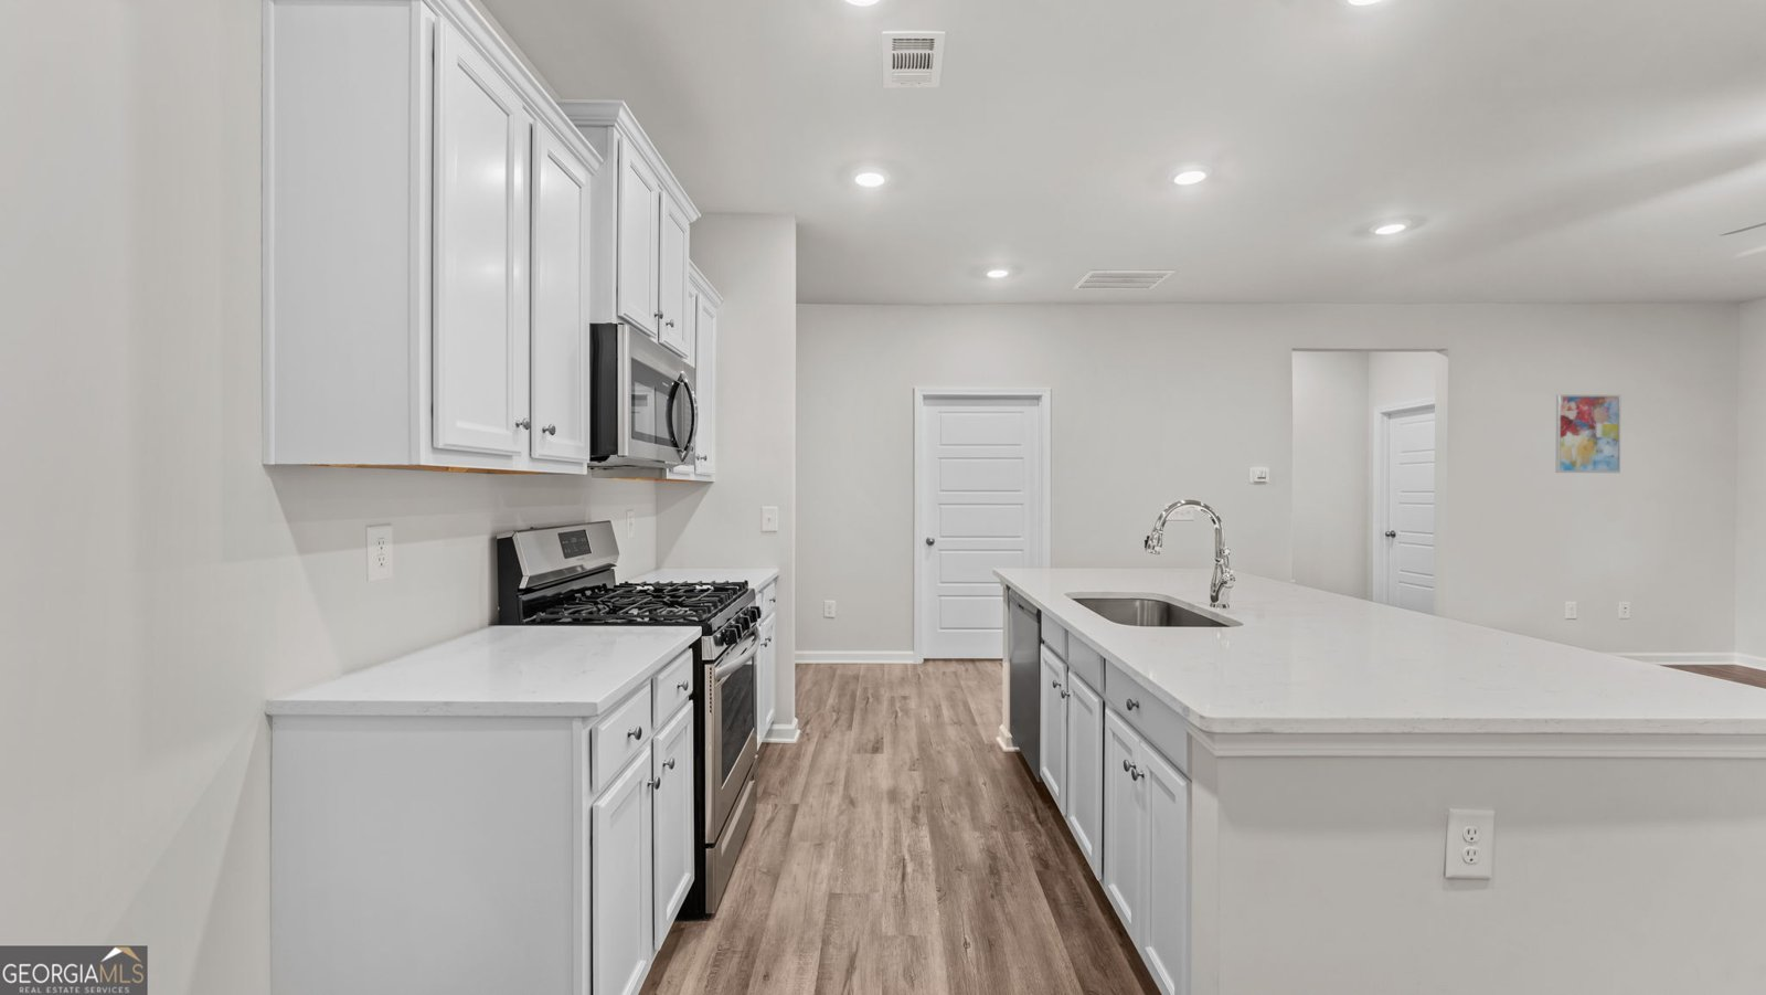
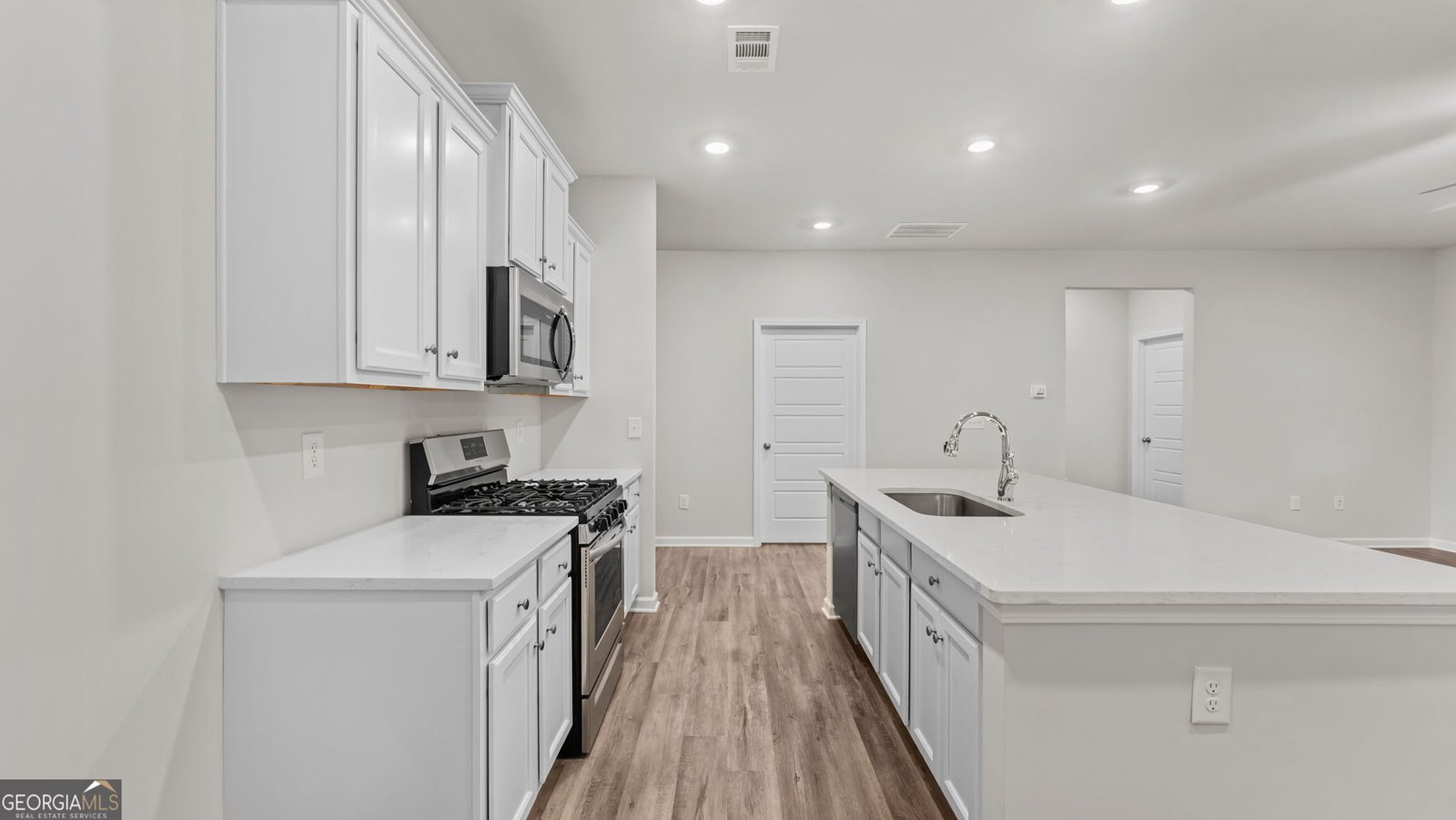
- wall art [1554,393,1622,473]
